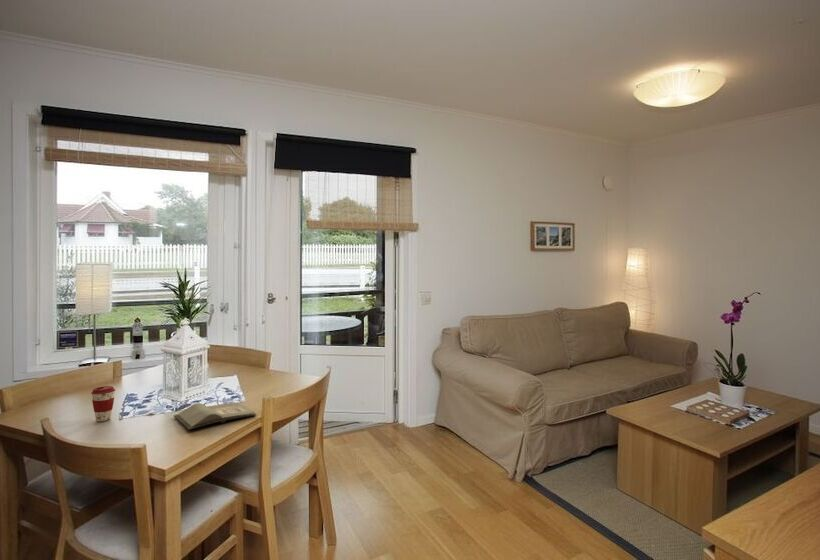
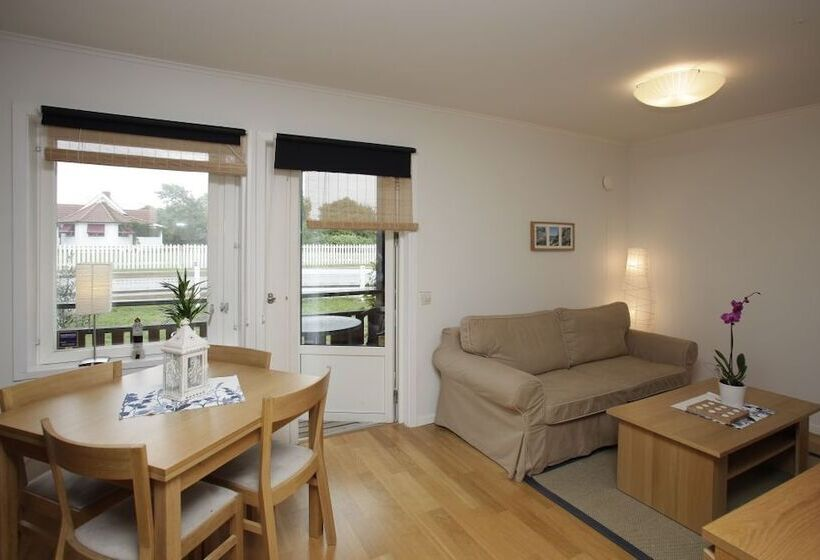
- hardback book [173,402,257,431]
- coffee cup [90,385,116,422]
